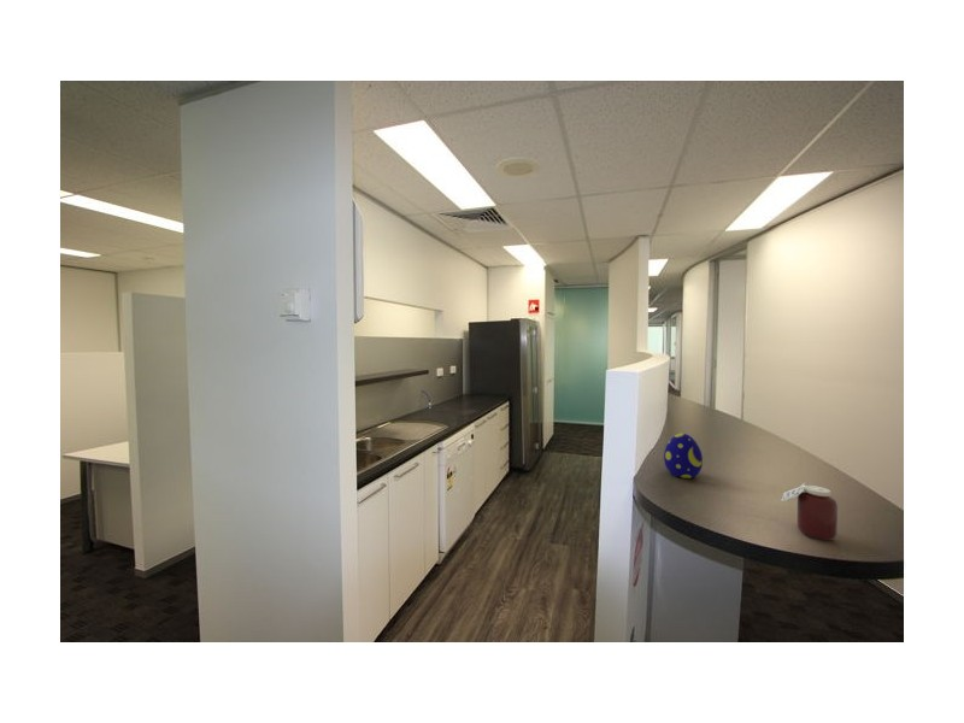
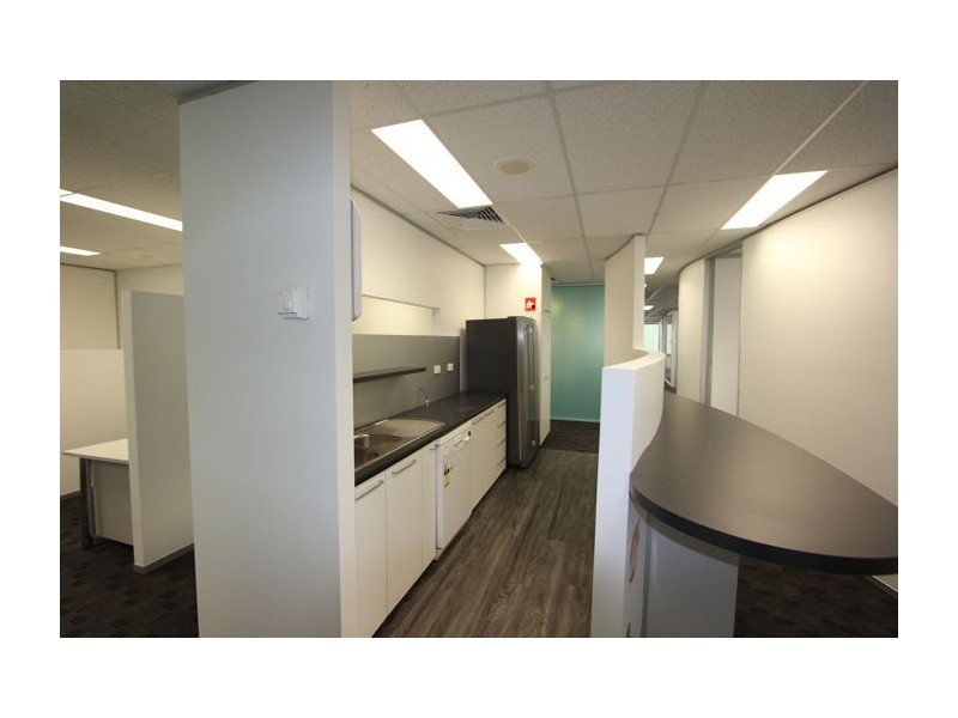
- decorative egg [663,433,704,480]
- jar [780,482,839,541]
